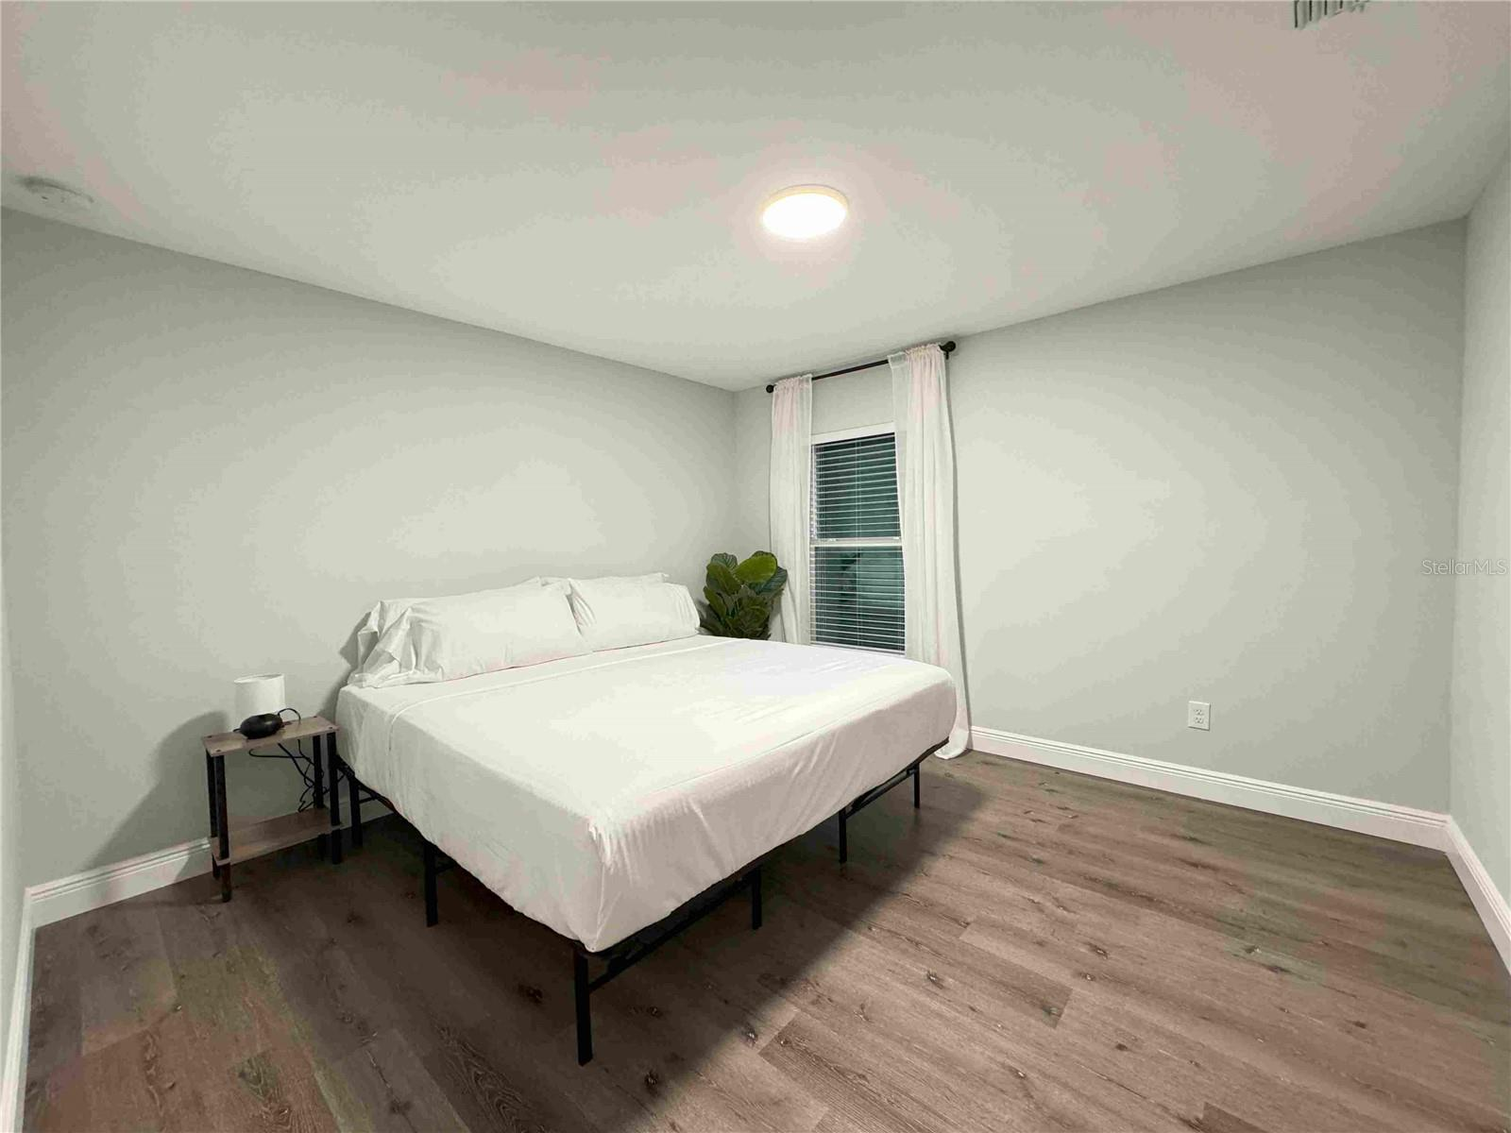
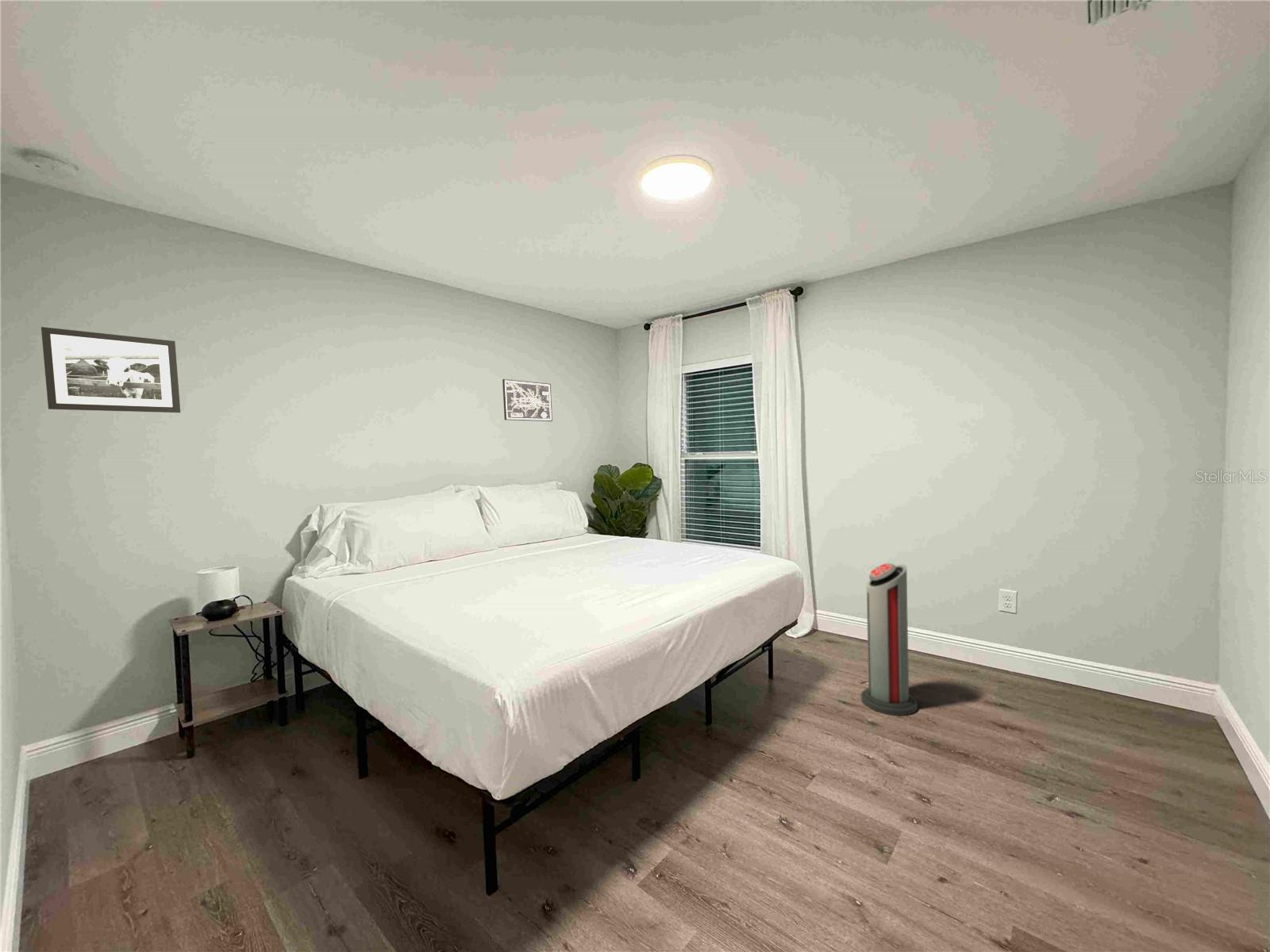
+ air purifier [860,562,918,716]
+ wall art [502,378,553,422]
+ picture frame [40,326,181,413]
